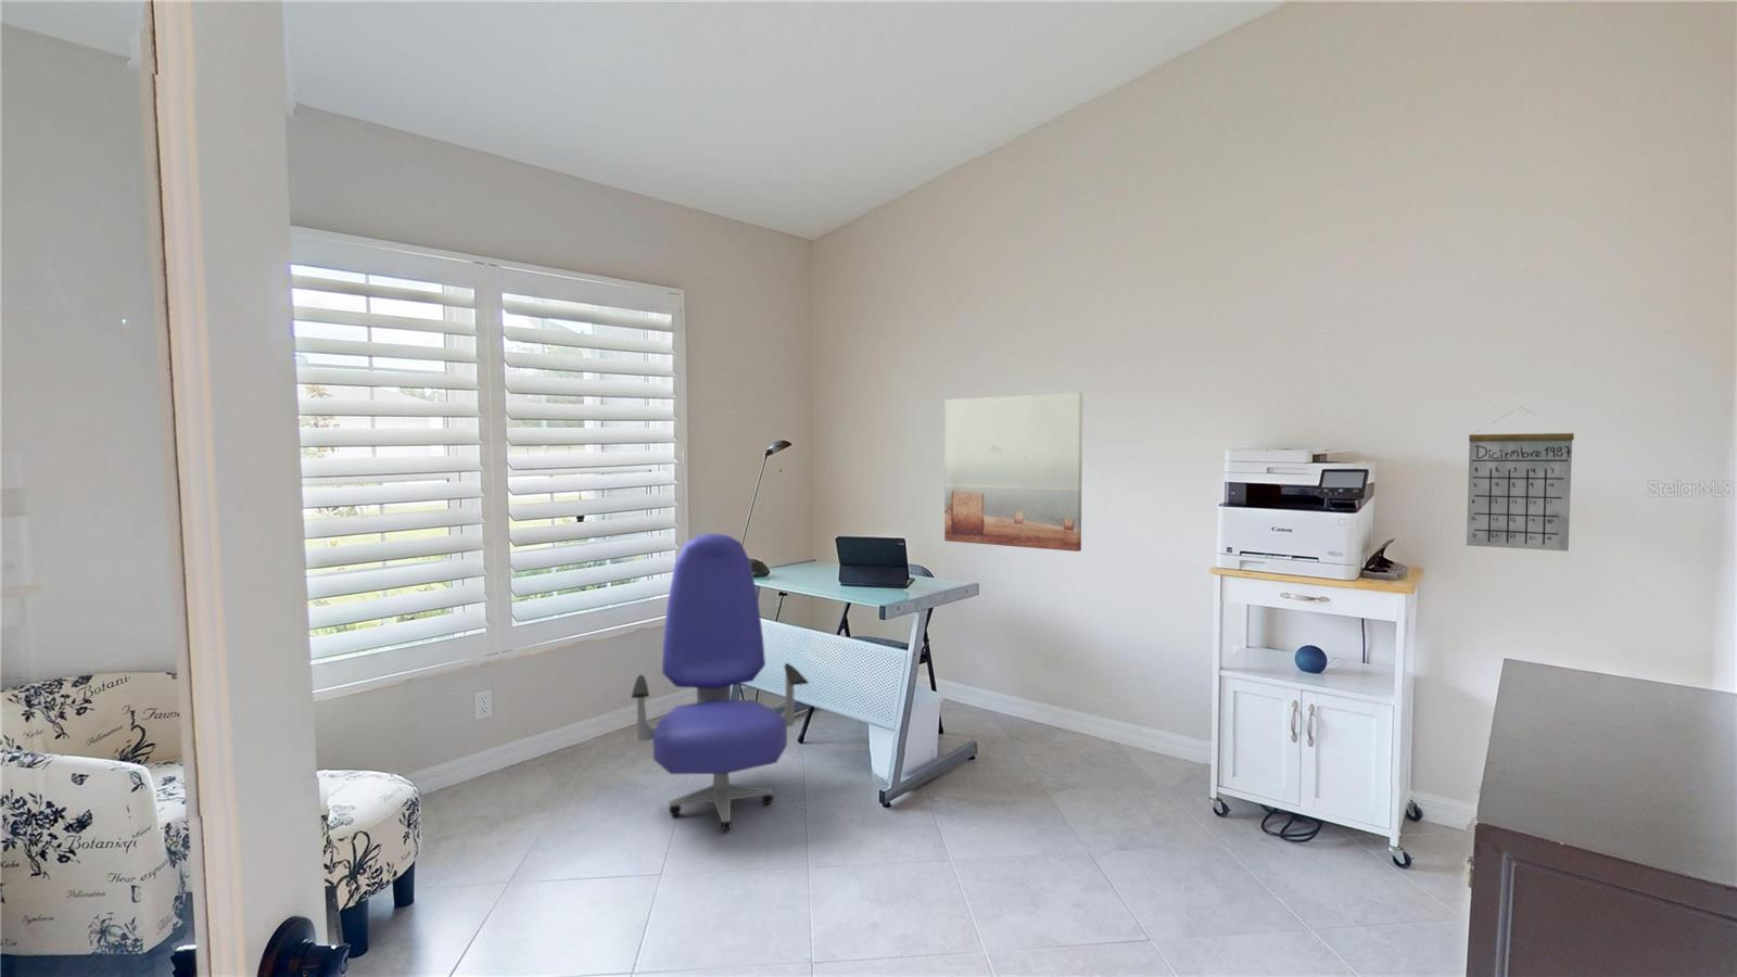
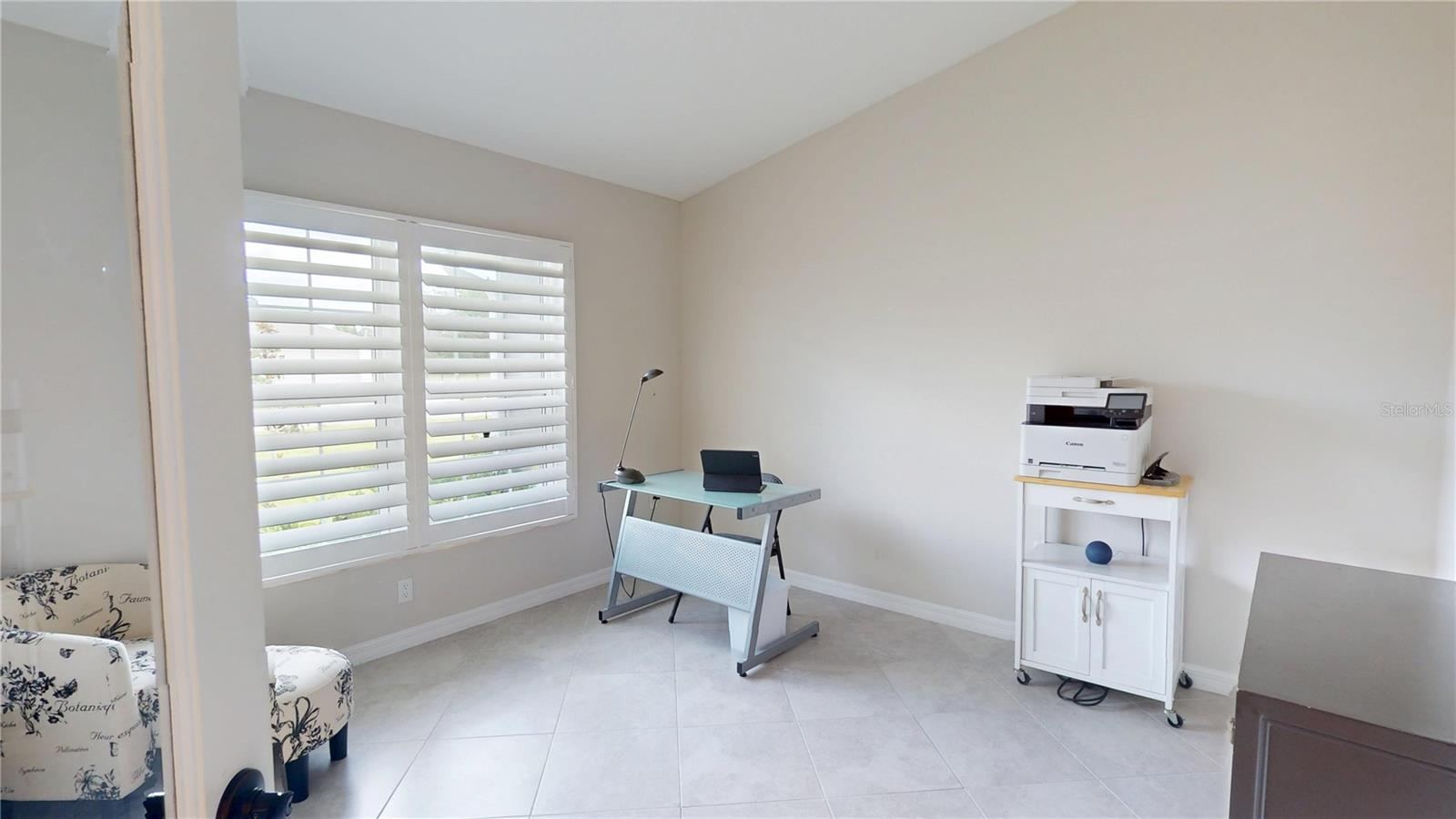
- calendar [1466,406,1575,552]
- wall art [944,392,1083,552]
- office chair [630,532,810,833]
